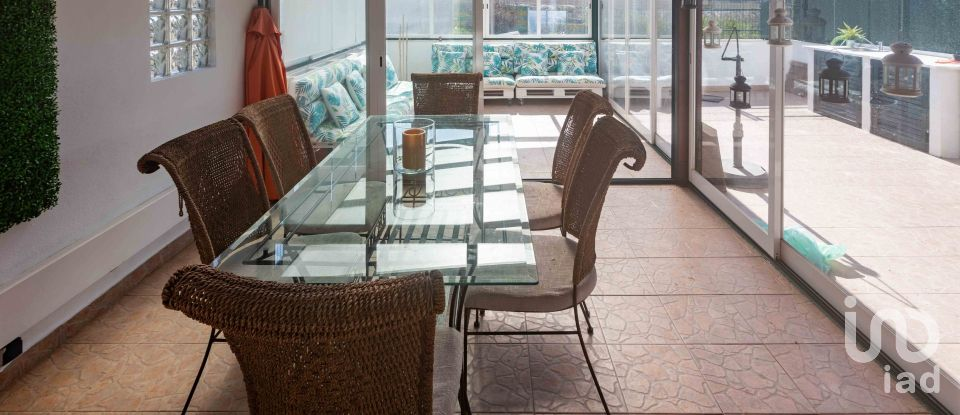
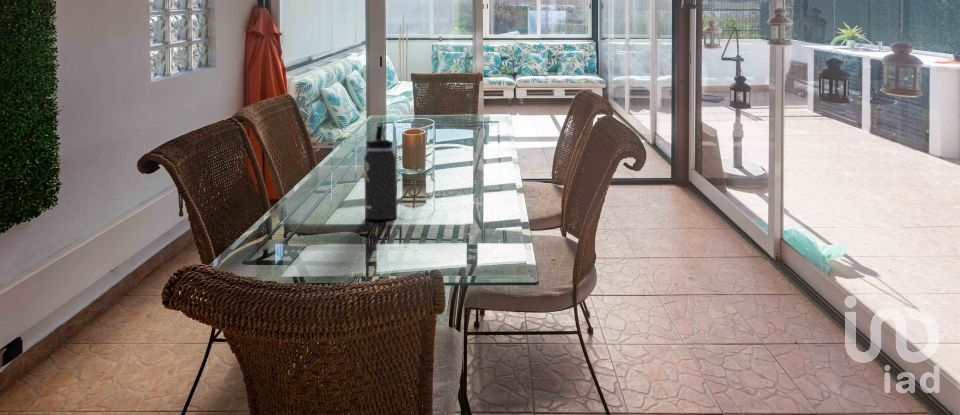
+ thermos bottle [363,125,398,221]
